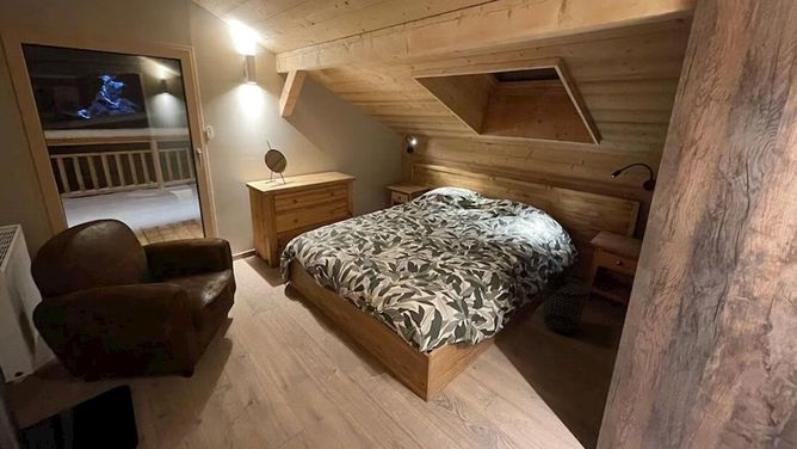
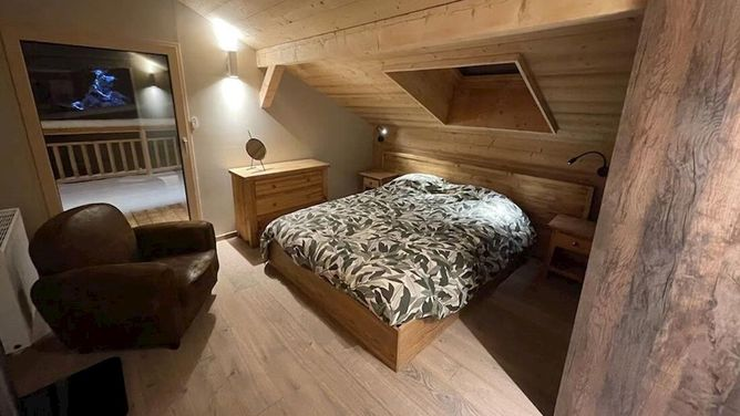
- wastebasket [540,276,592,334]
